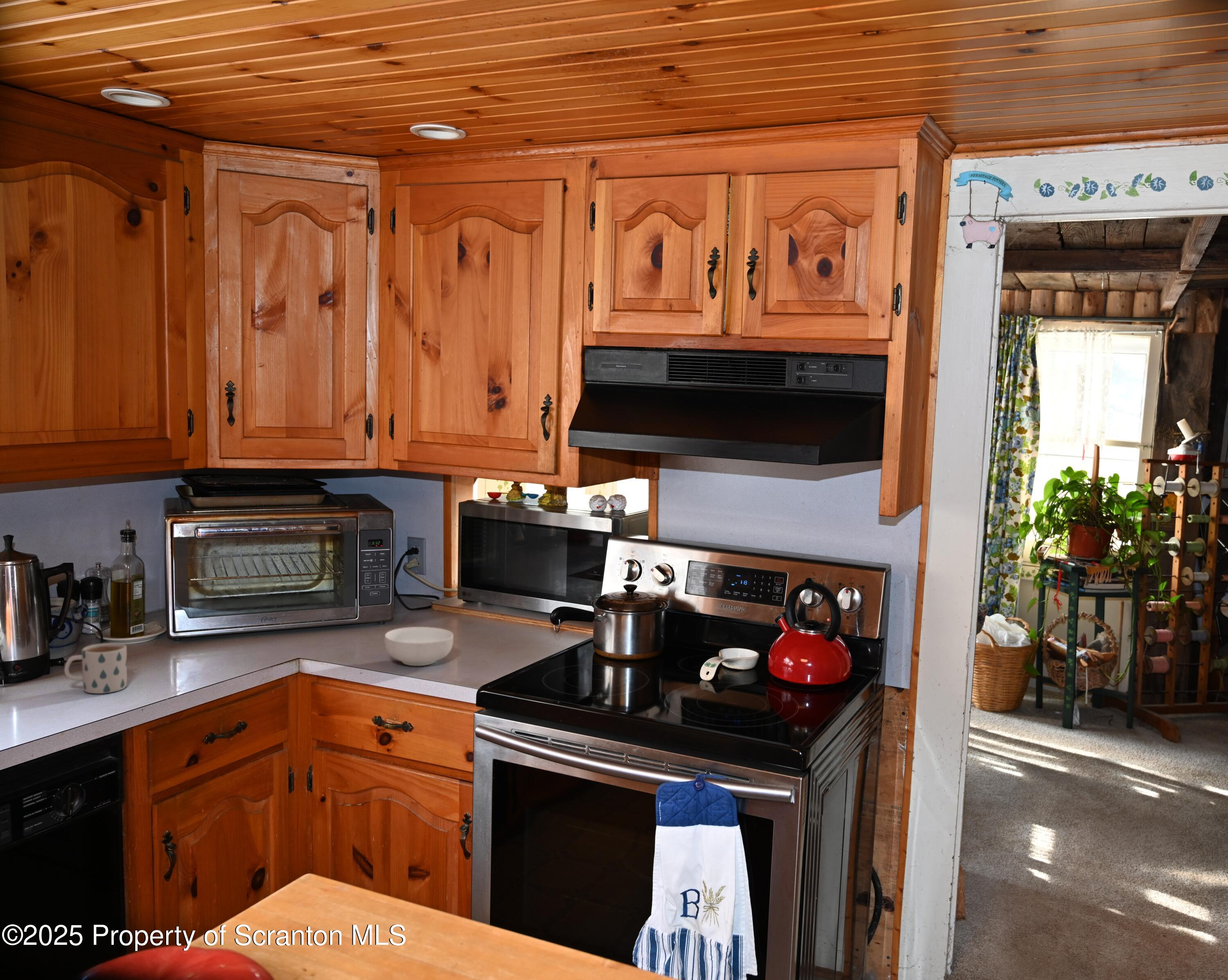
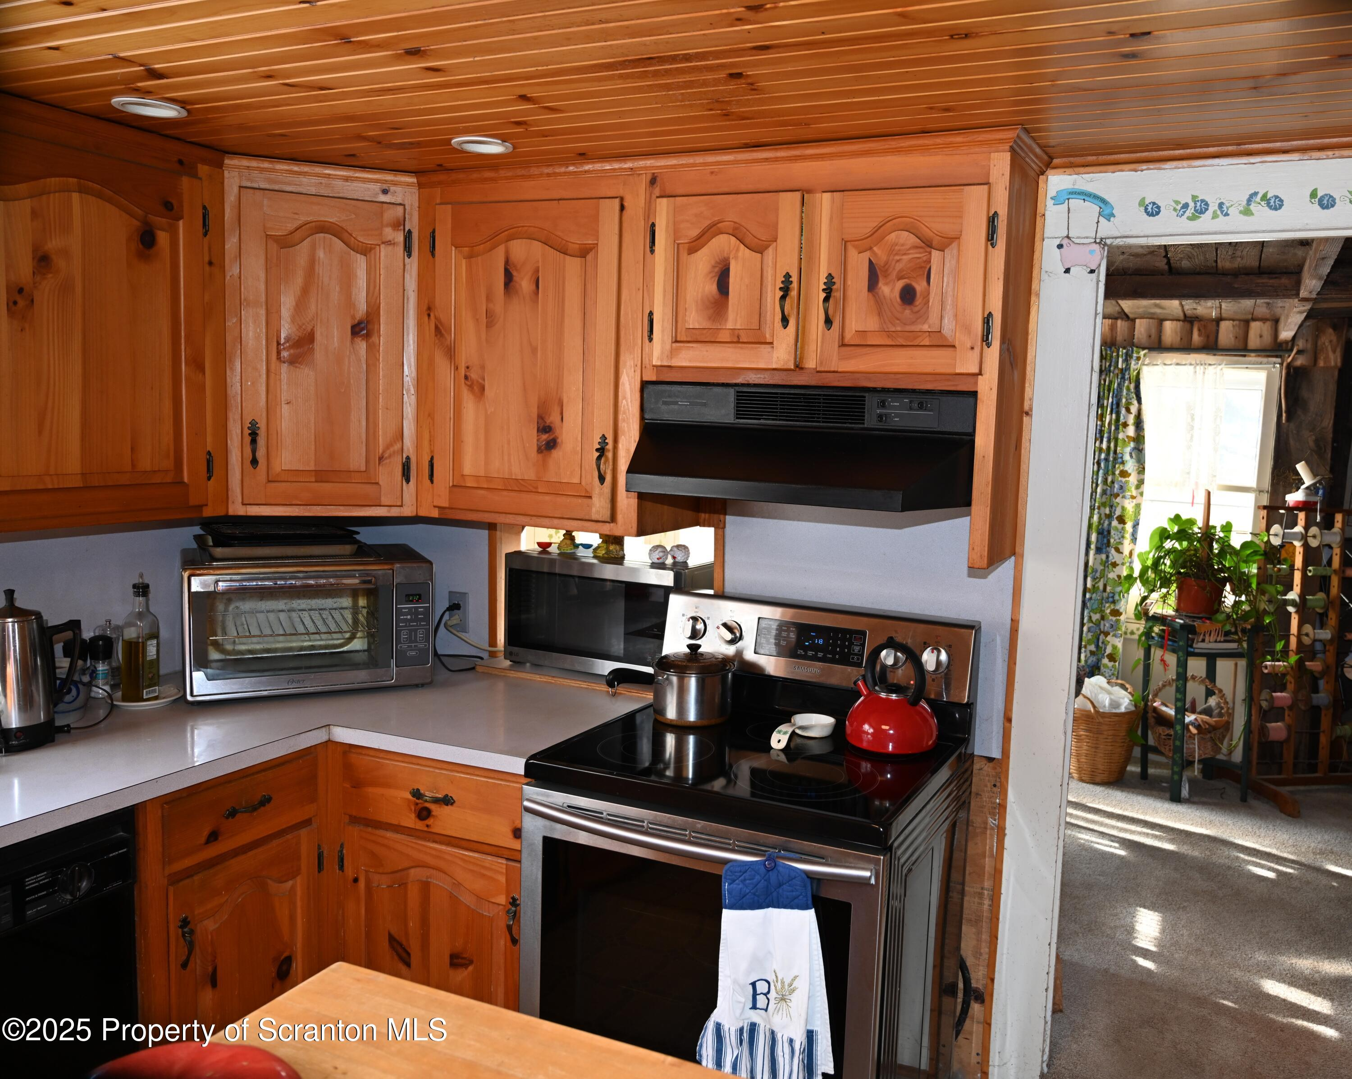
- cereal bowl [384,626,454,666]
- mug [64,642,127,694]
